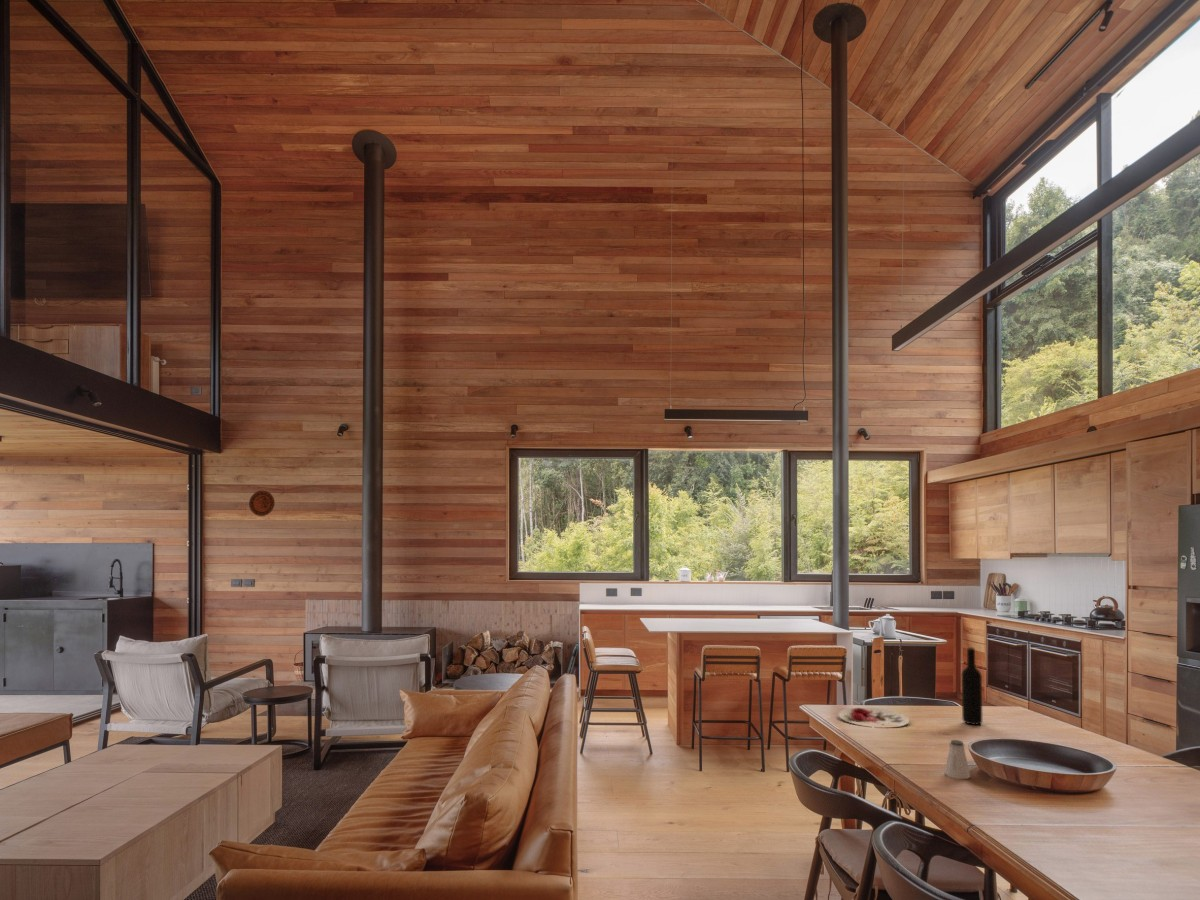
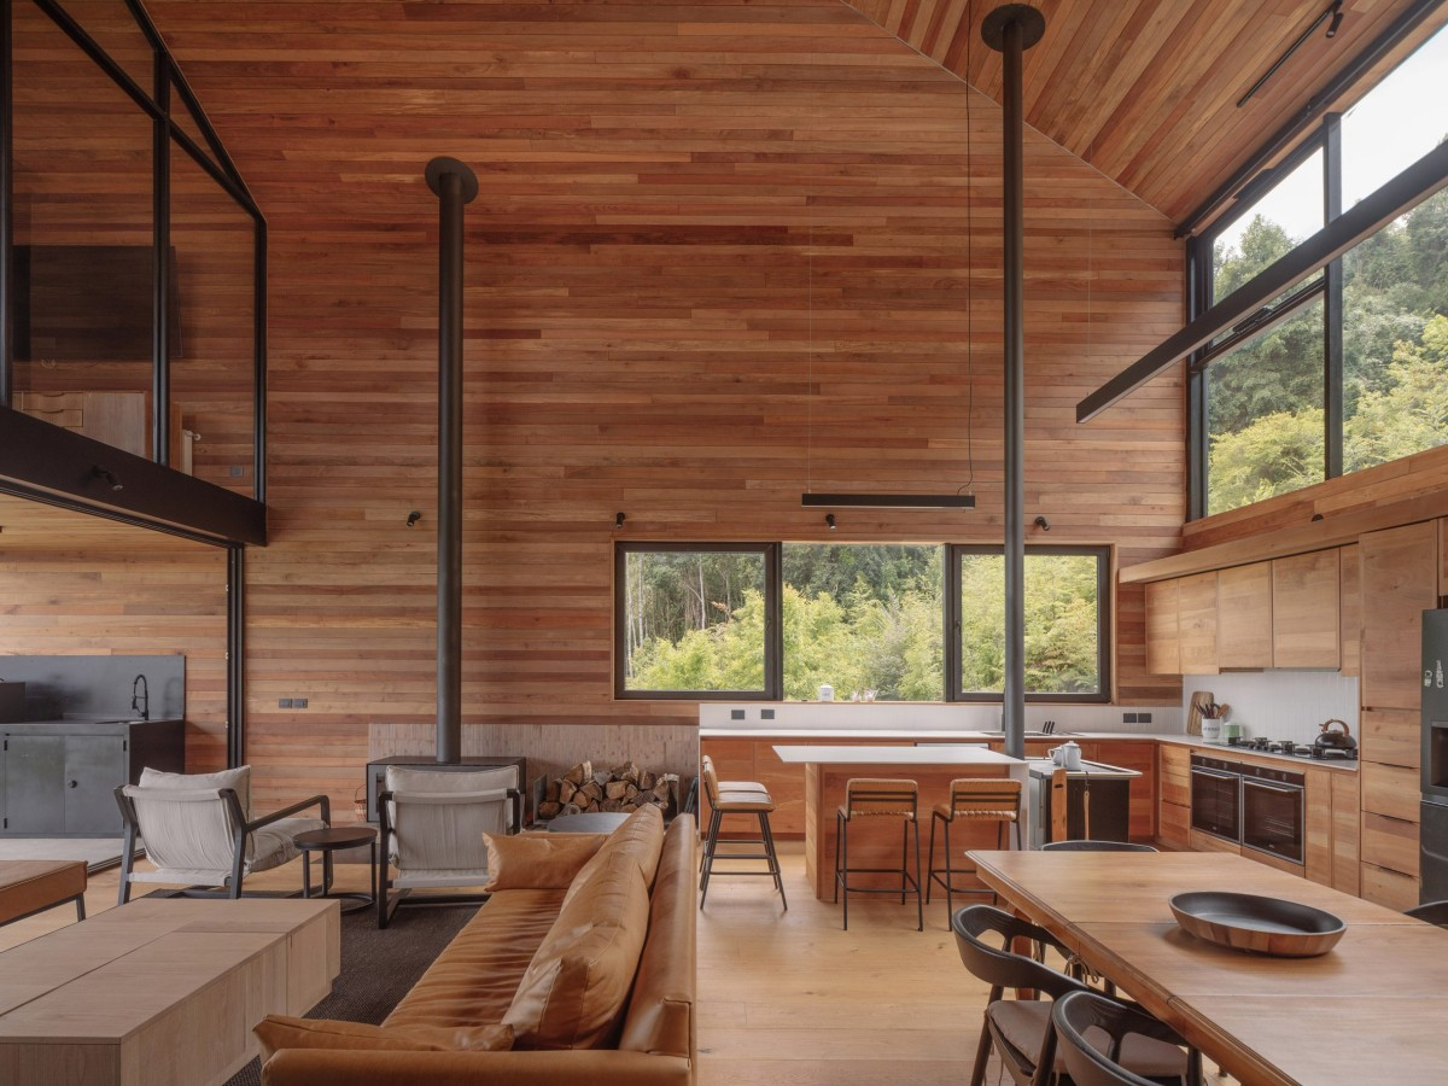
- saltshaker [944,739,971,780]
- decorative plate [248,490,276,517]
- plate [838,707,910,729]
- wine bottle [960,646,983,726]
